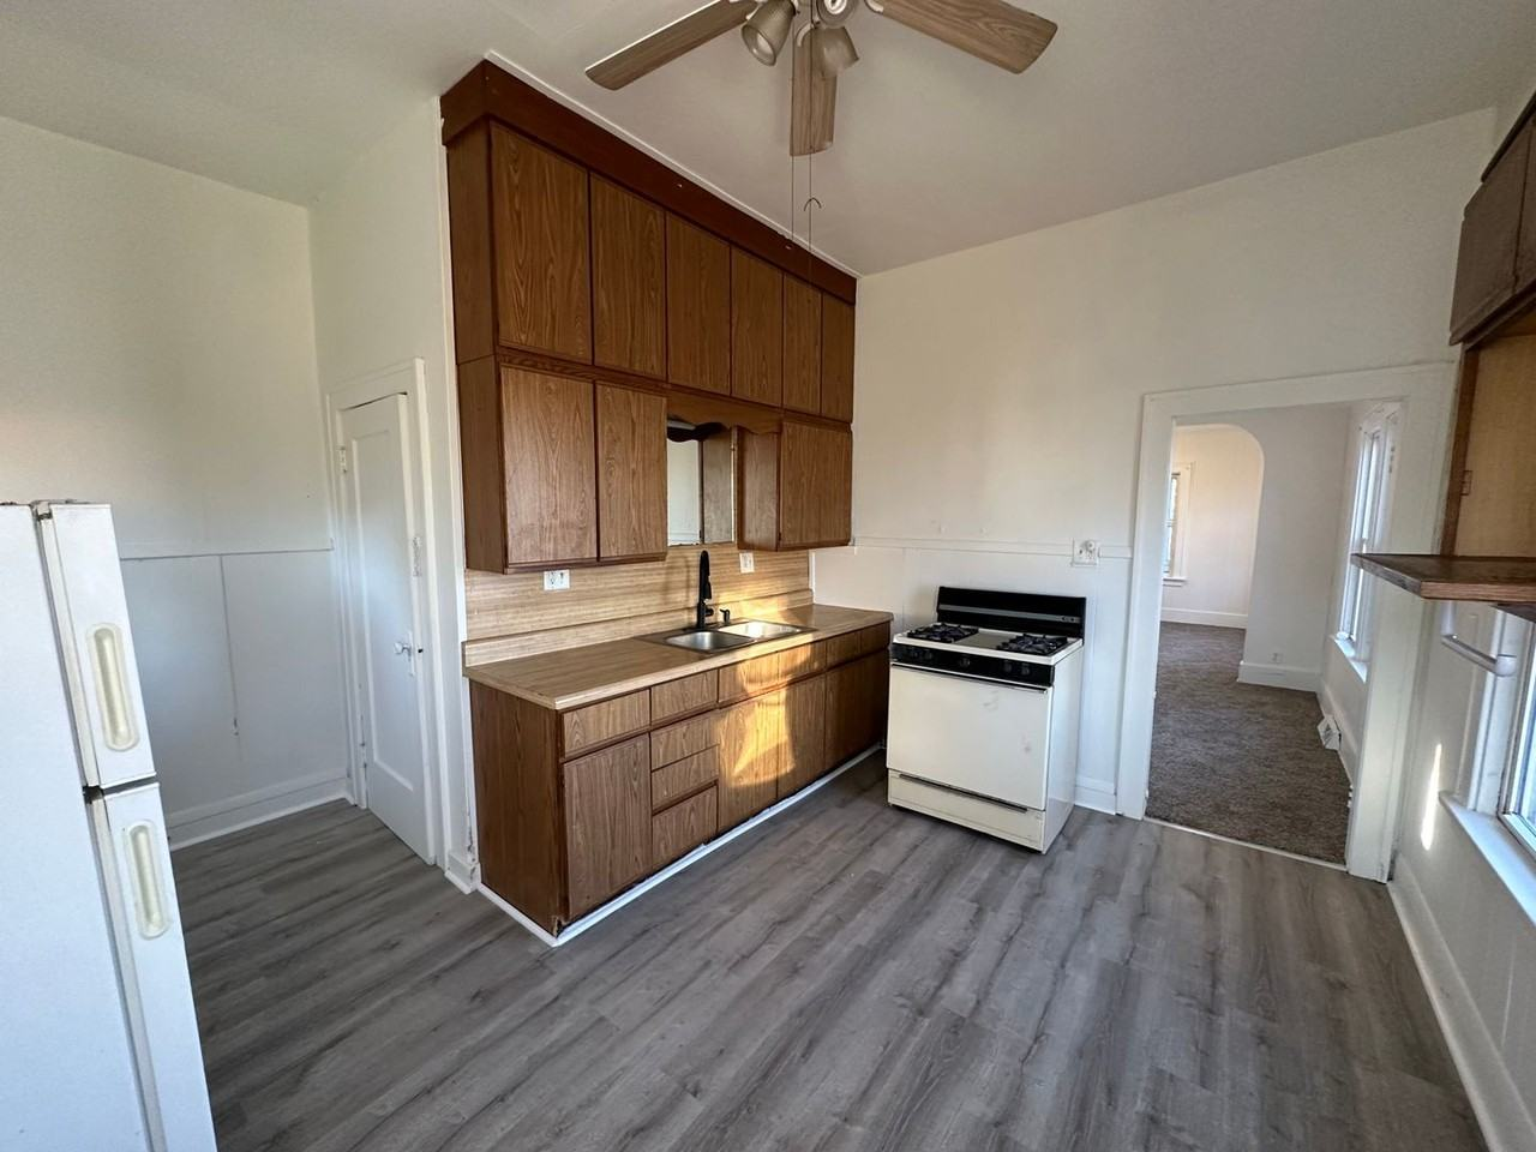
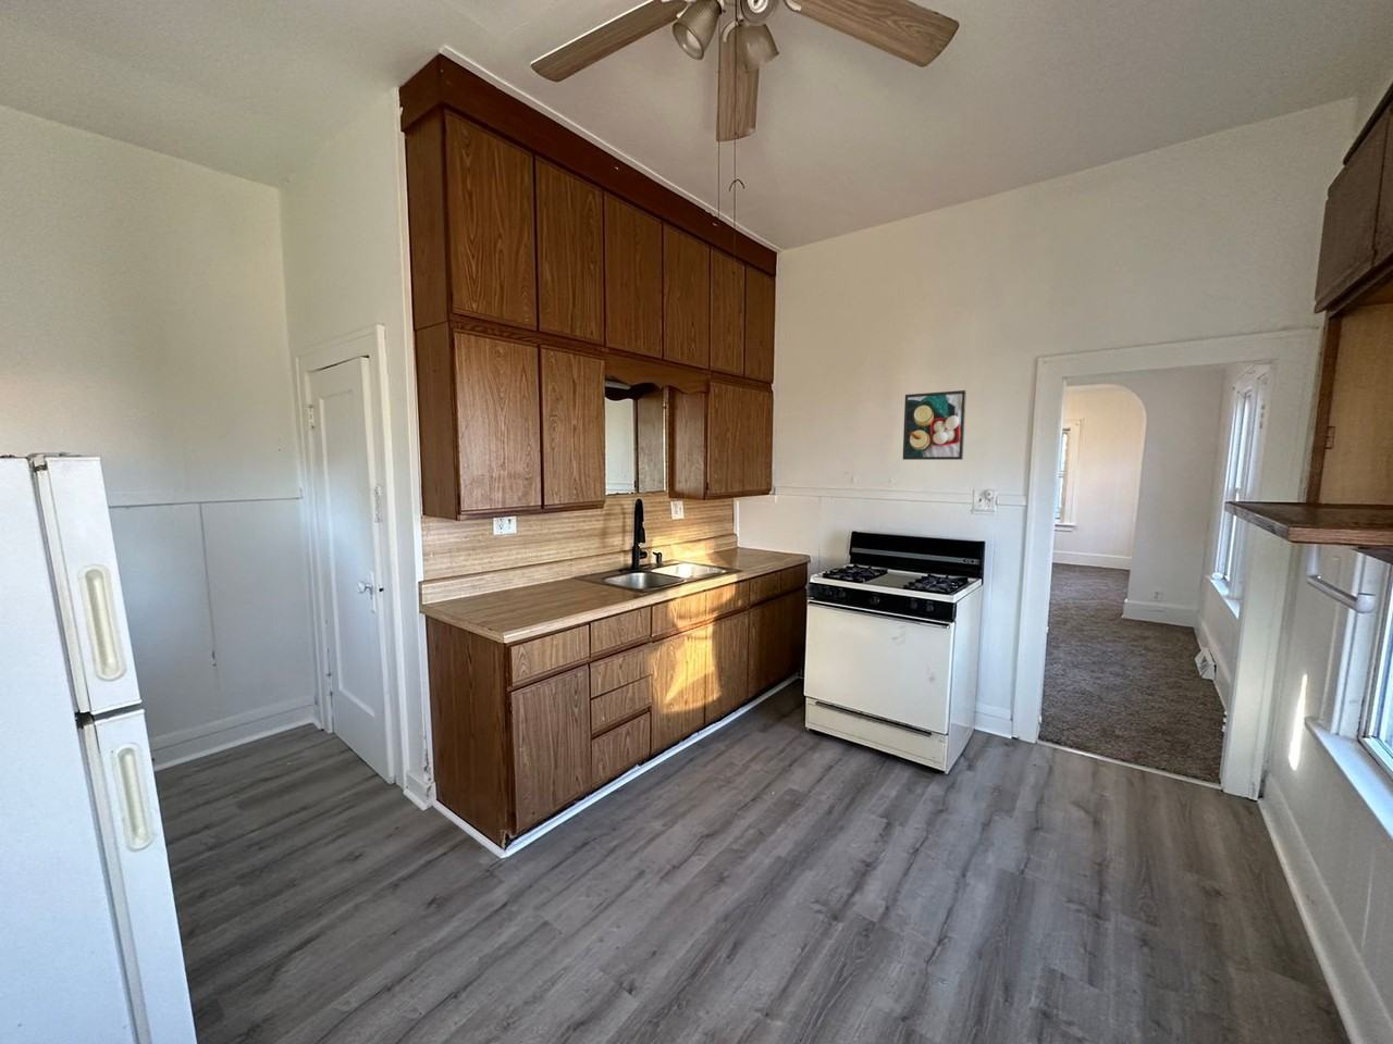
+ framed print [903,389,967,461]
